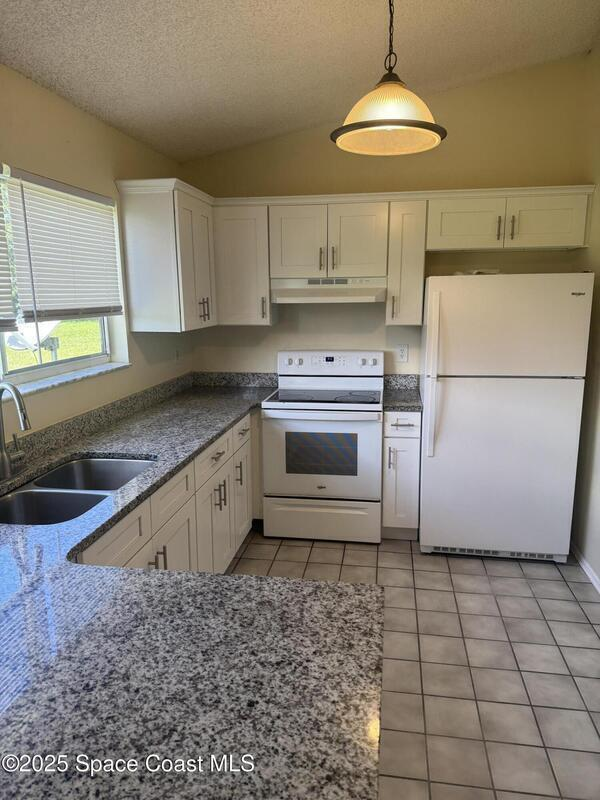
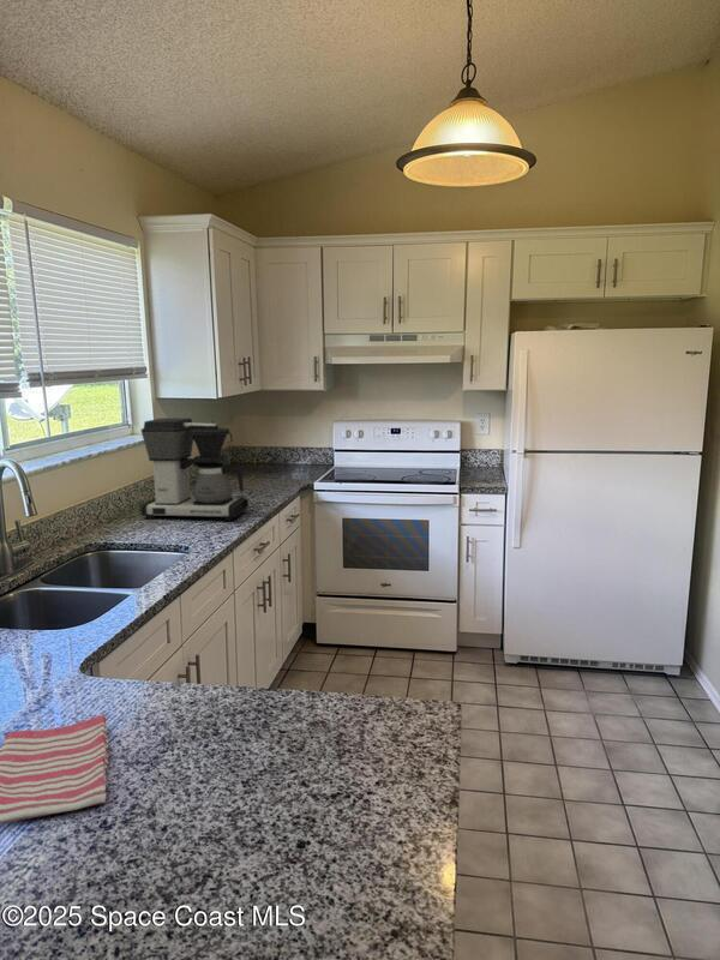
+ dish towel [0,713,109,824]
+ coffee maker [139,418,250,522]
